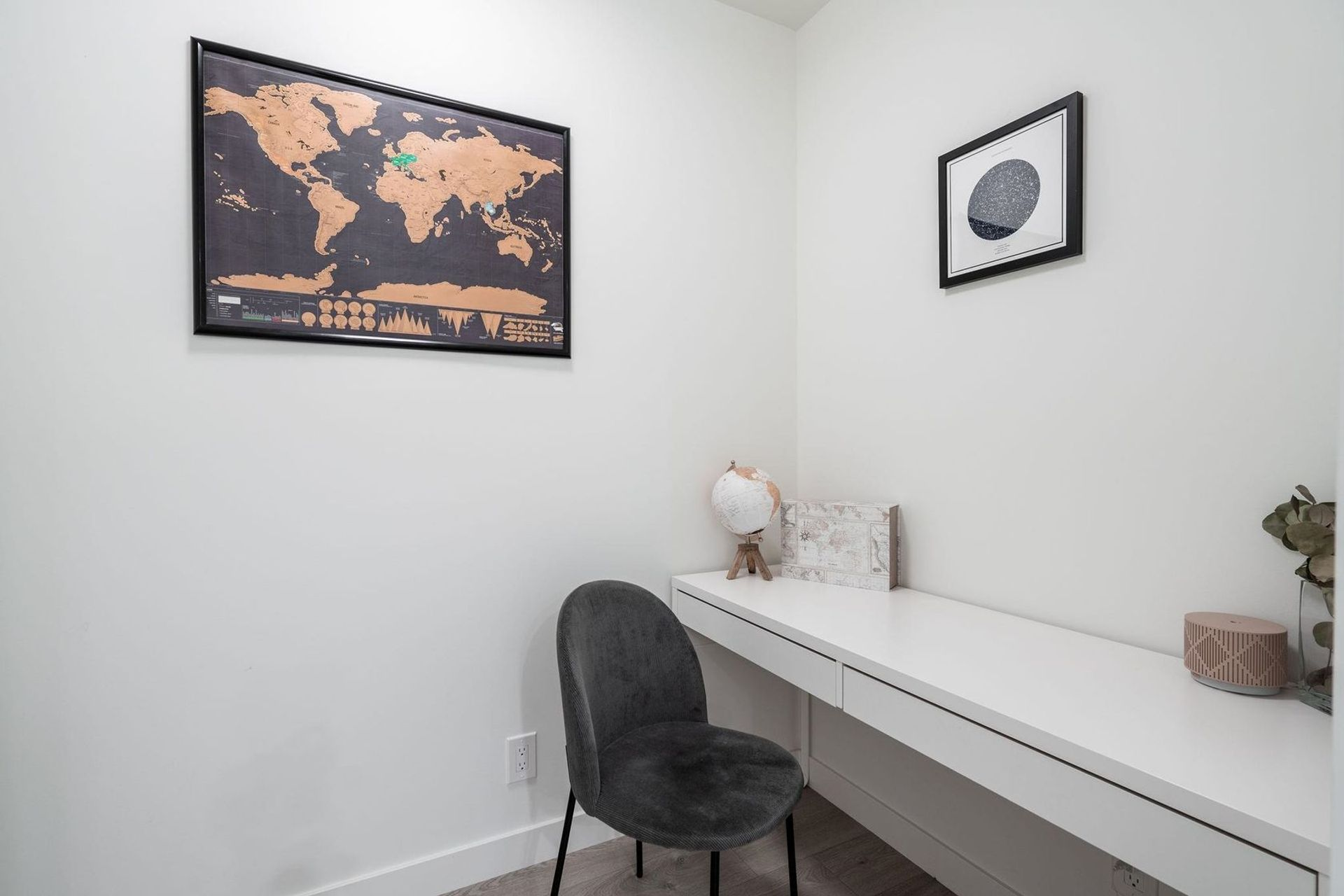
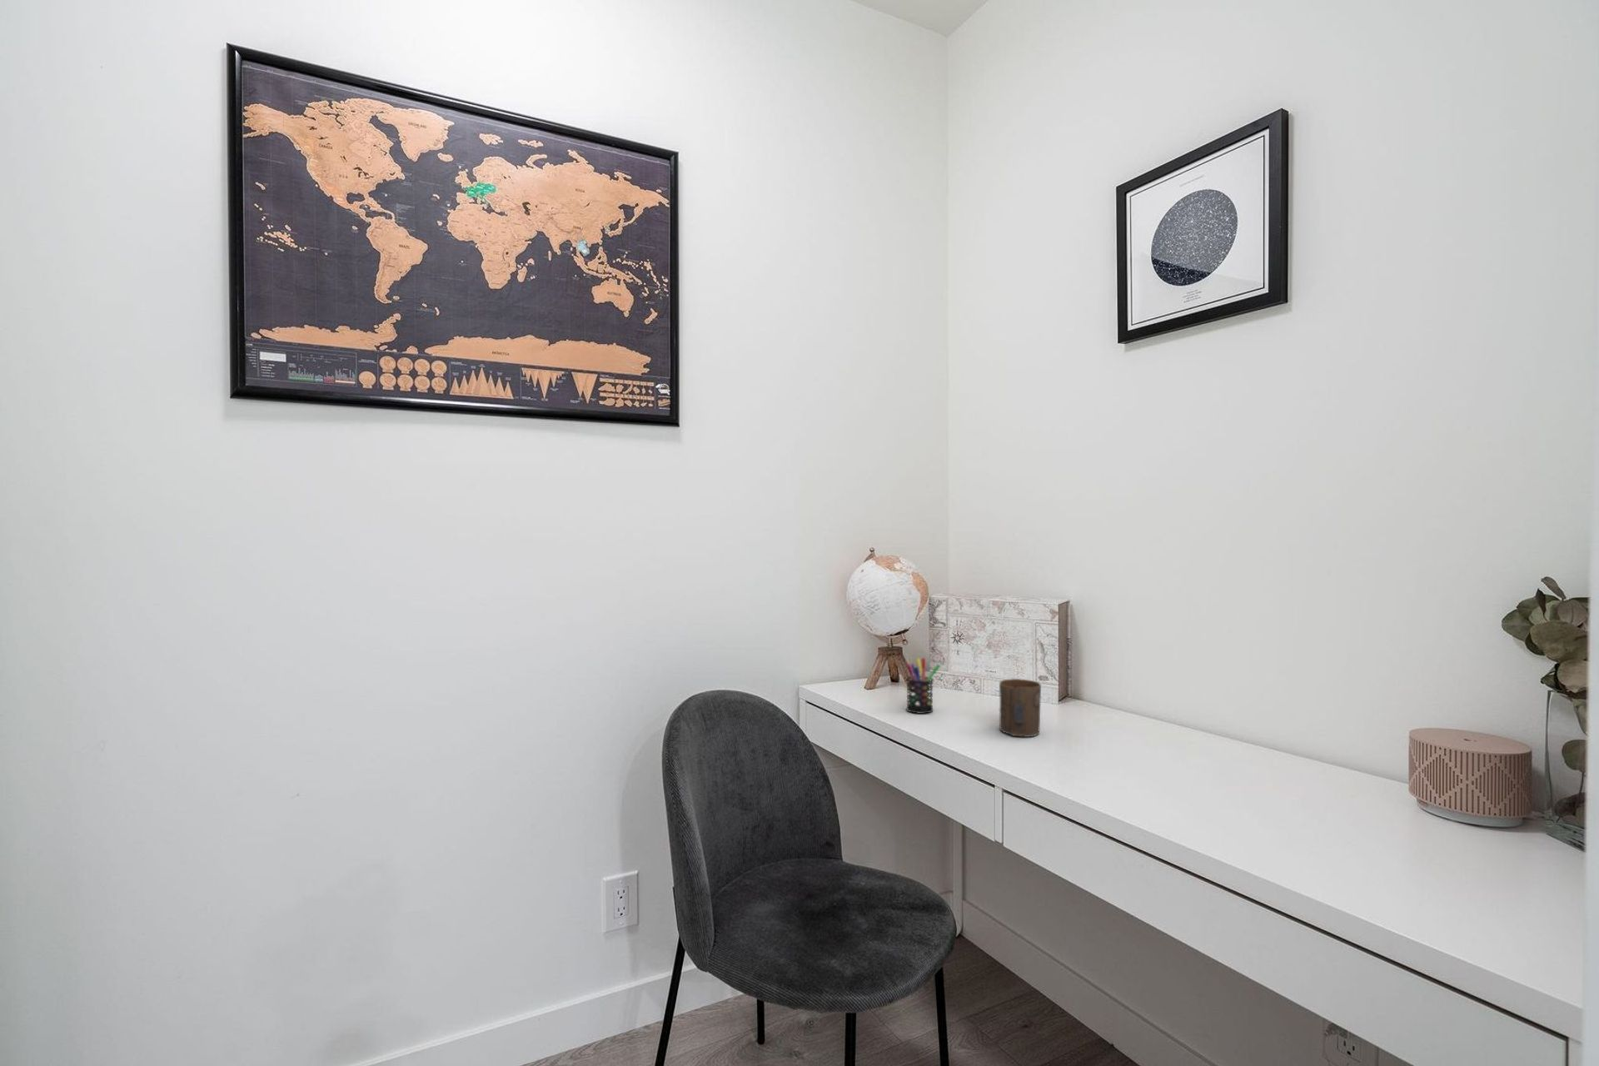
+ cup [998,678,1042,738]
+ pen holder [905,657,941,715]
